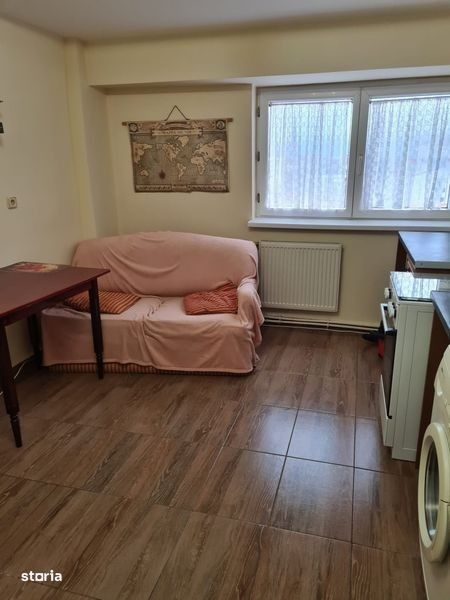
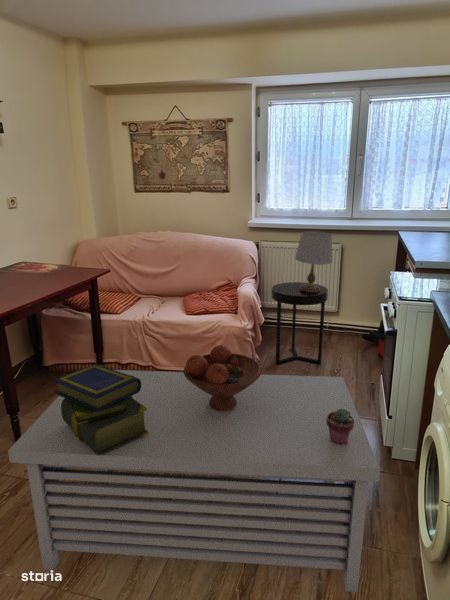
+ coffee table [7,369,381,593]
+ table lamp [294,230,333,292]
+ potted succulent [327,409,354,446]
+ stack of books [53,363,149,455]
+ fruit bowl [183,344,263,411]
+ side table [271,281,329,365]
